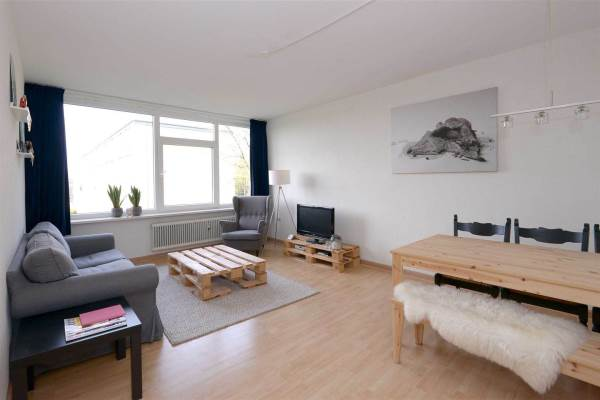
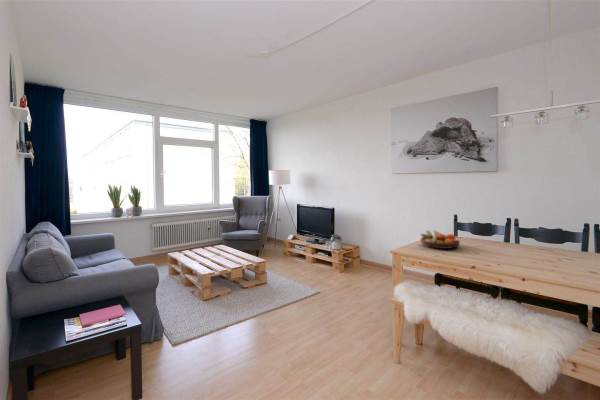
+ fruit bowl [419,229,461,250]
